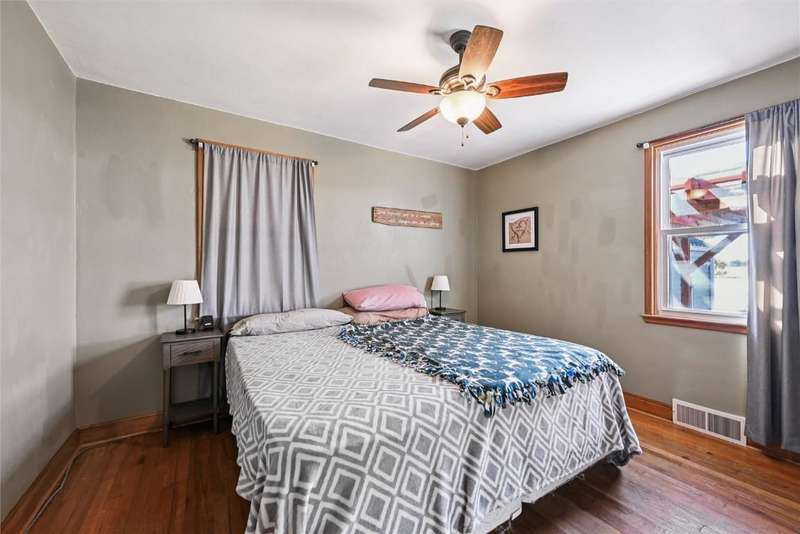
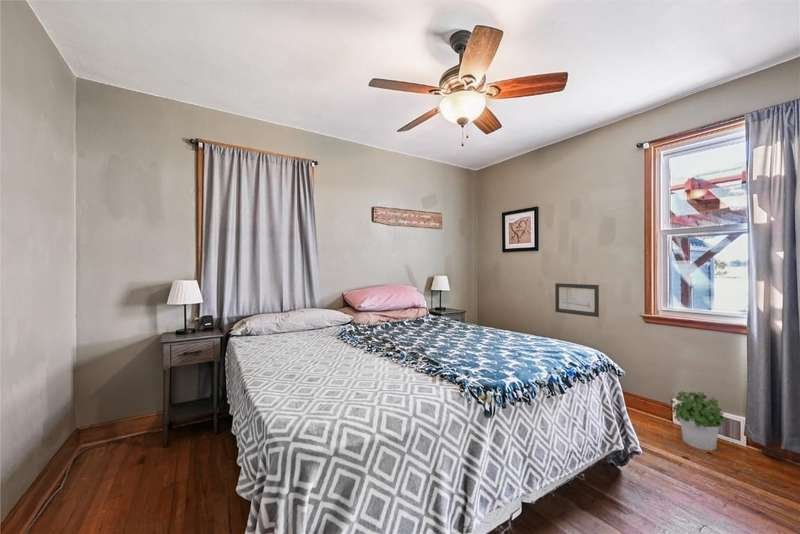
+ potted plant [669,390,727,452]
+ wall art [554,282,600,318]
